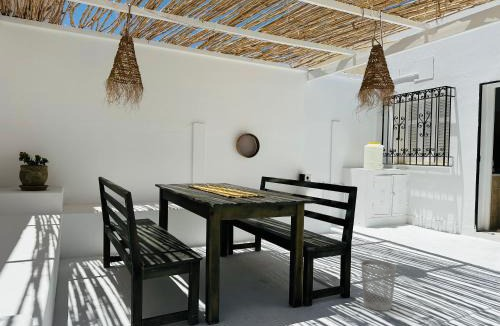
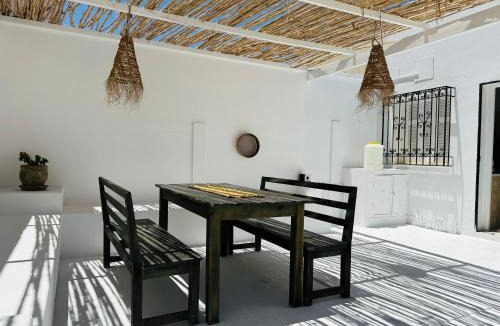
- wastebasket [360,259,397,312]
